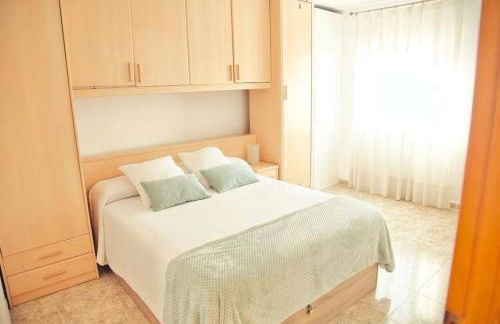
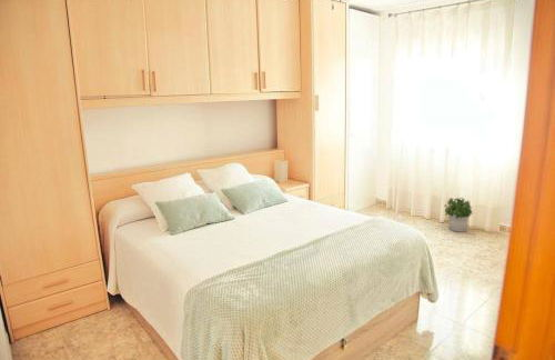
+ potted plant [444,197,474,233]
